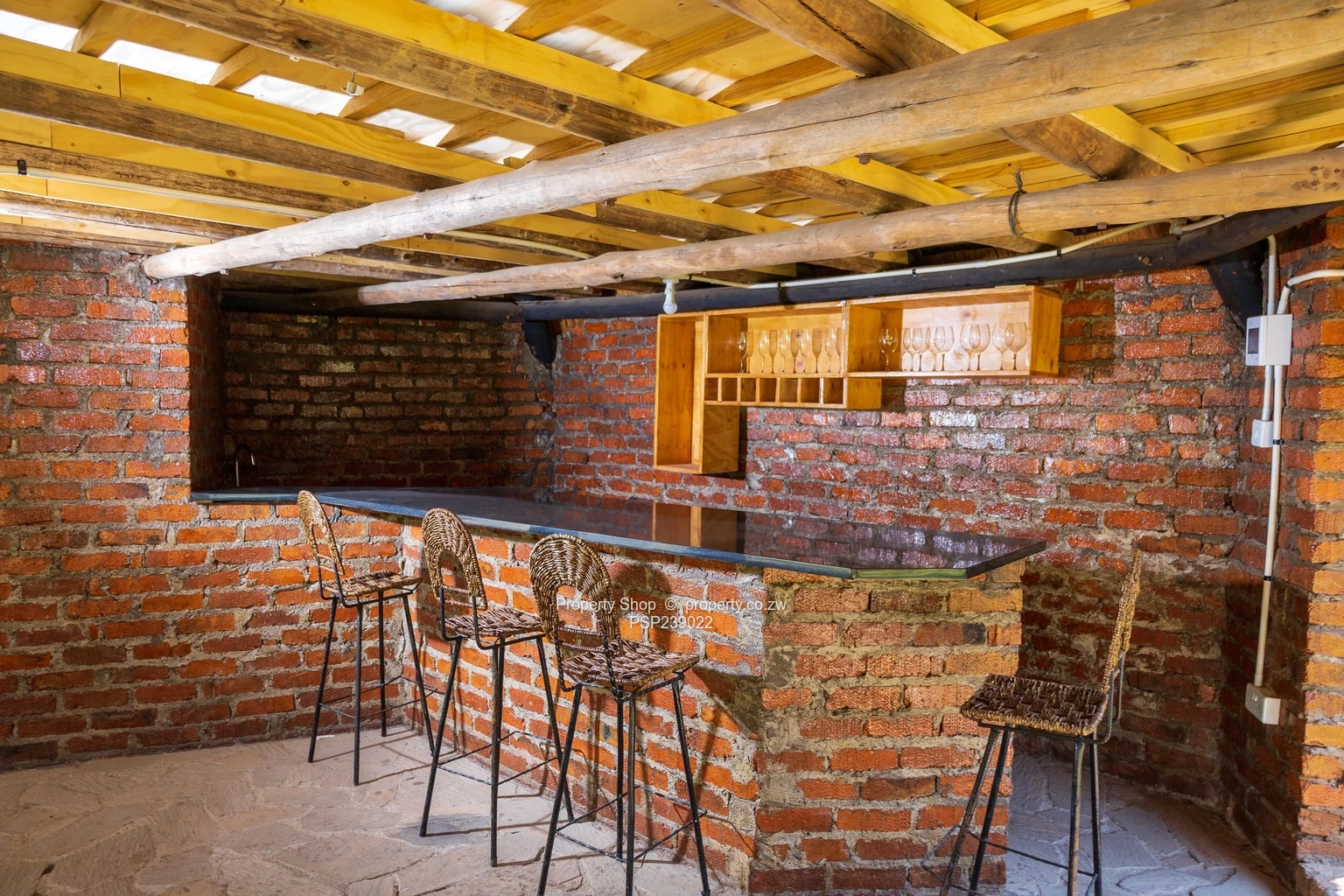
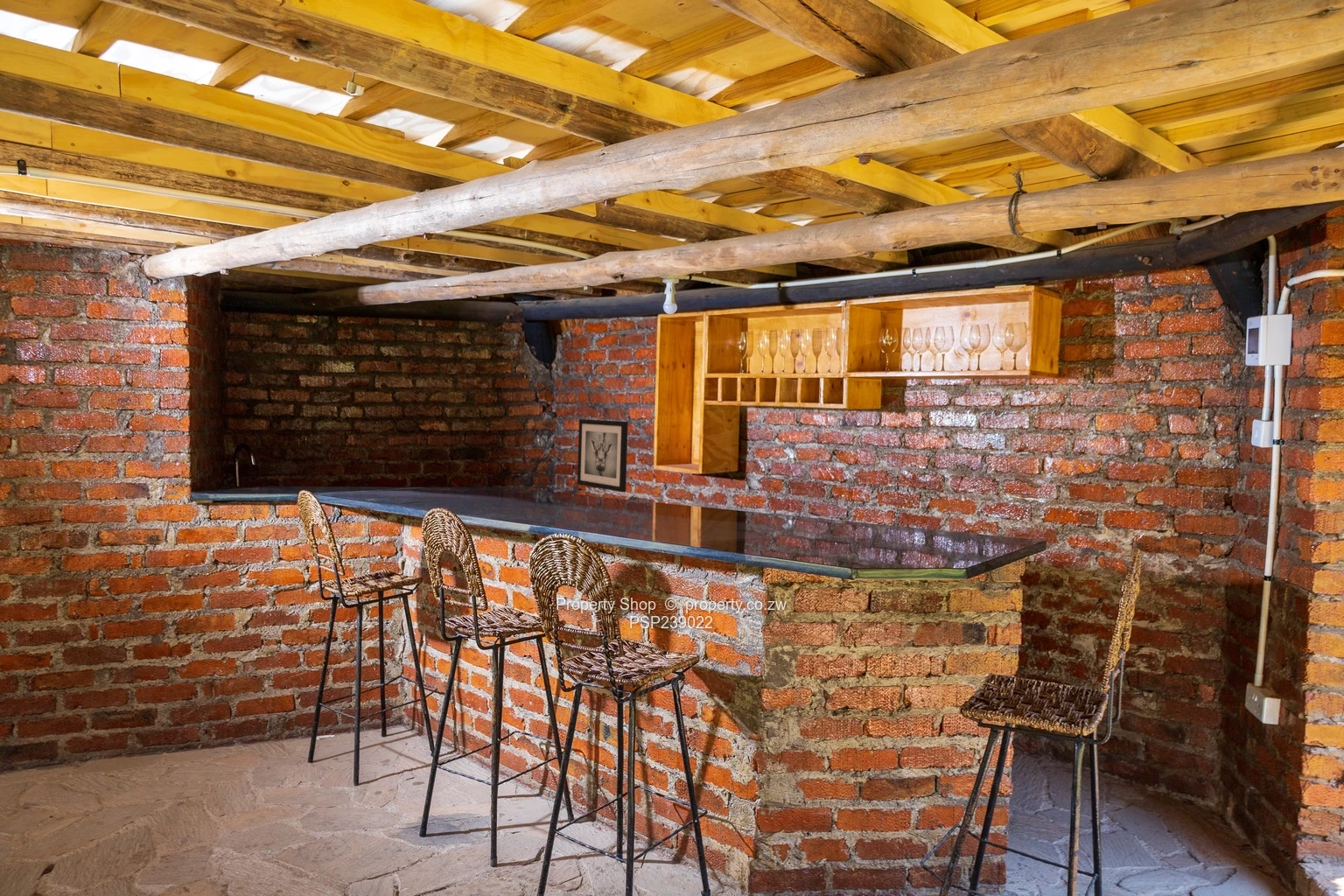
+ wall art [577,418,629,493]
